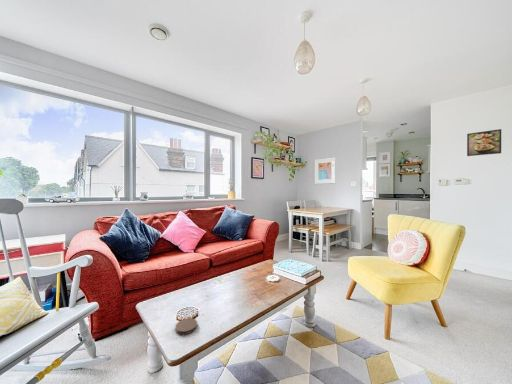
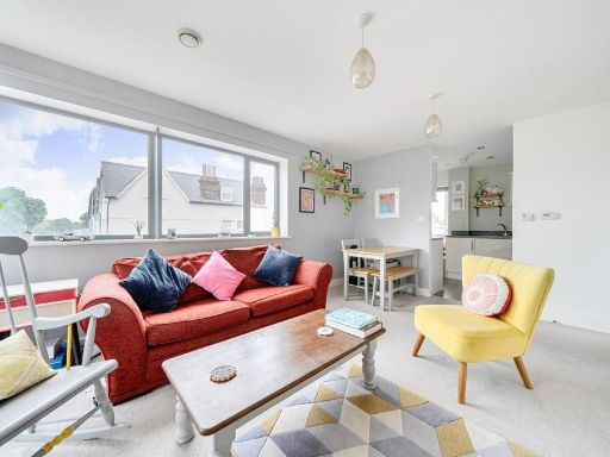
- coaster [174,317,198,335]
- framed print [466,128,502,157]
